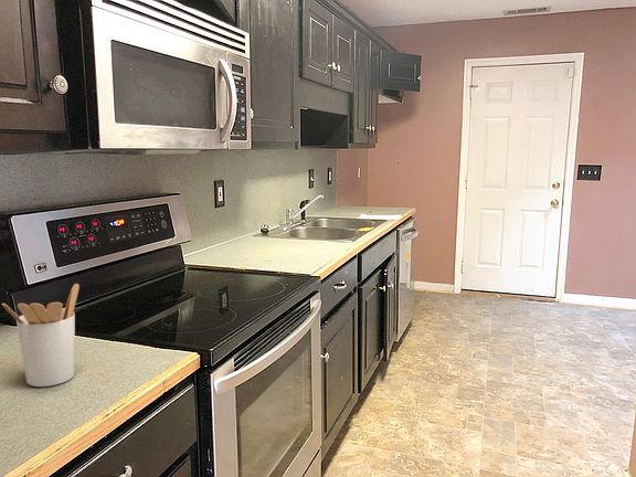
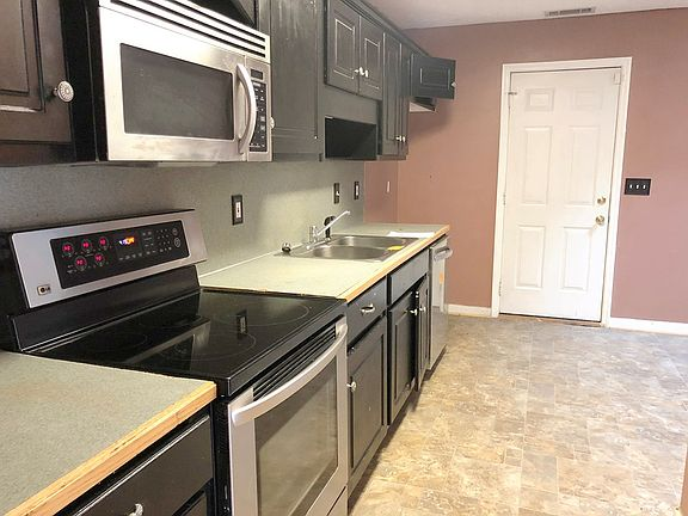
- utensil holder [1,283,81,388]
